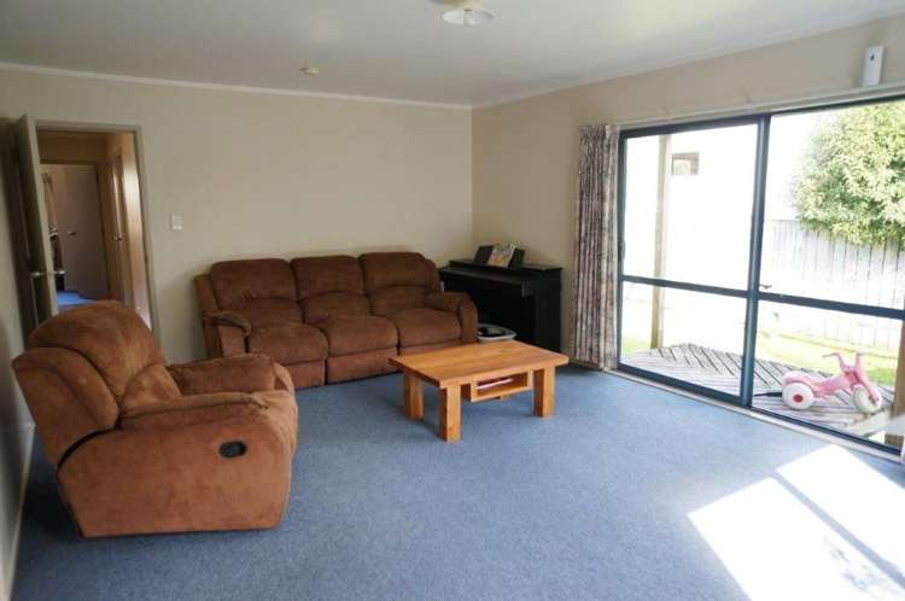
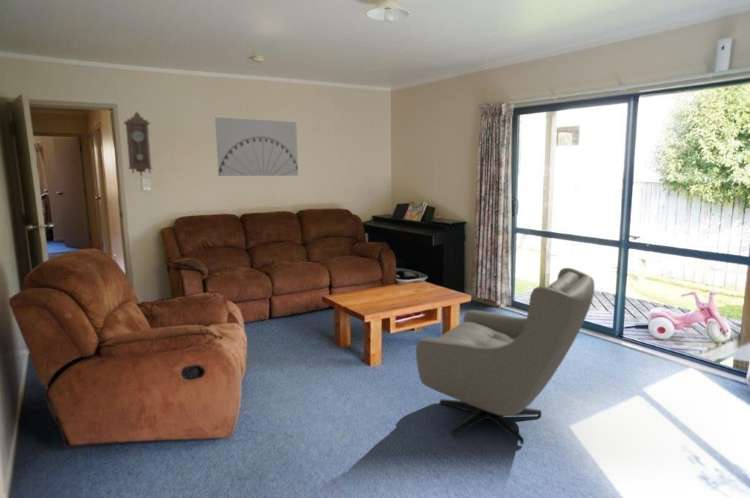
+ wall art [214,116,299,177]
+ pendulum clock [123,111,154,177]
+ armchair [415,267,595,446]
